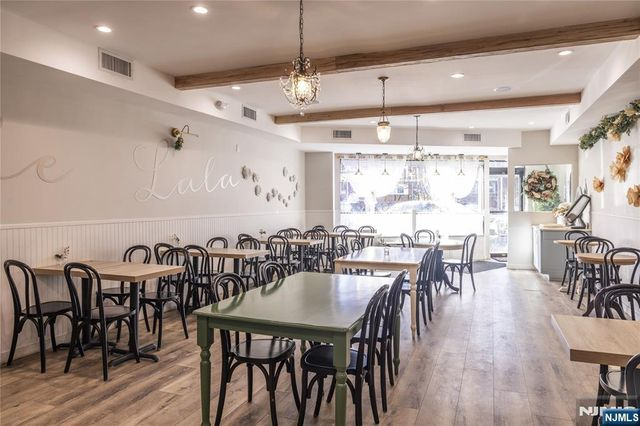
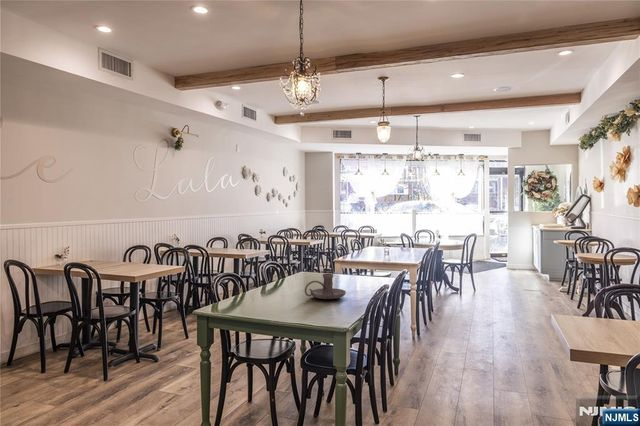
+ candle holder [304,273,347,300]
